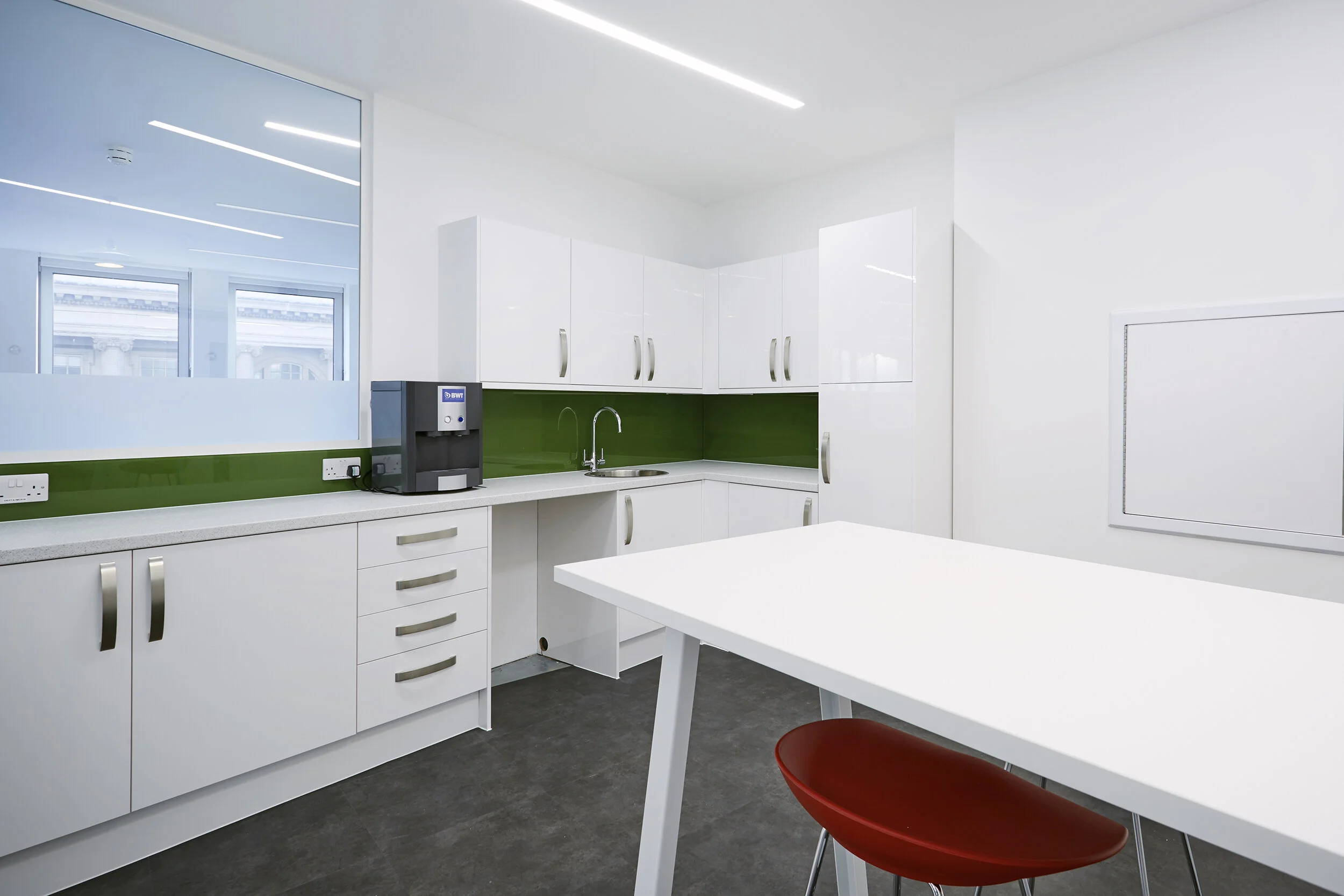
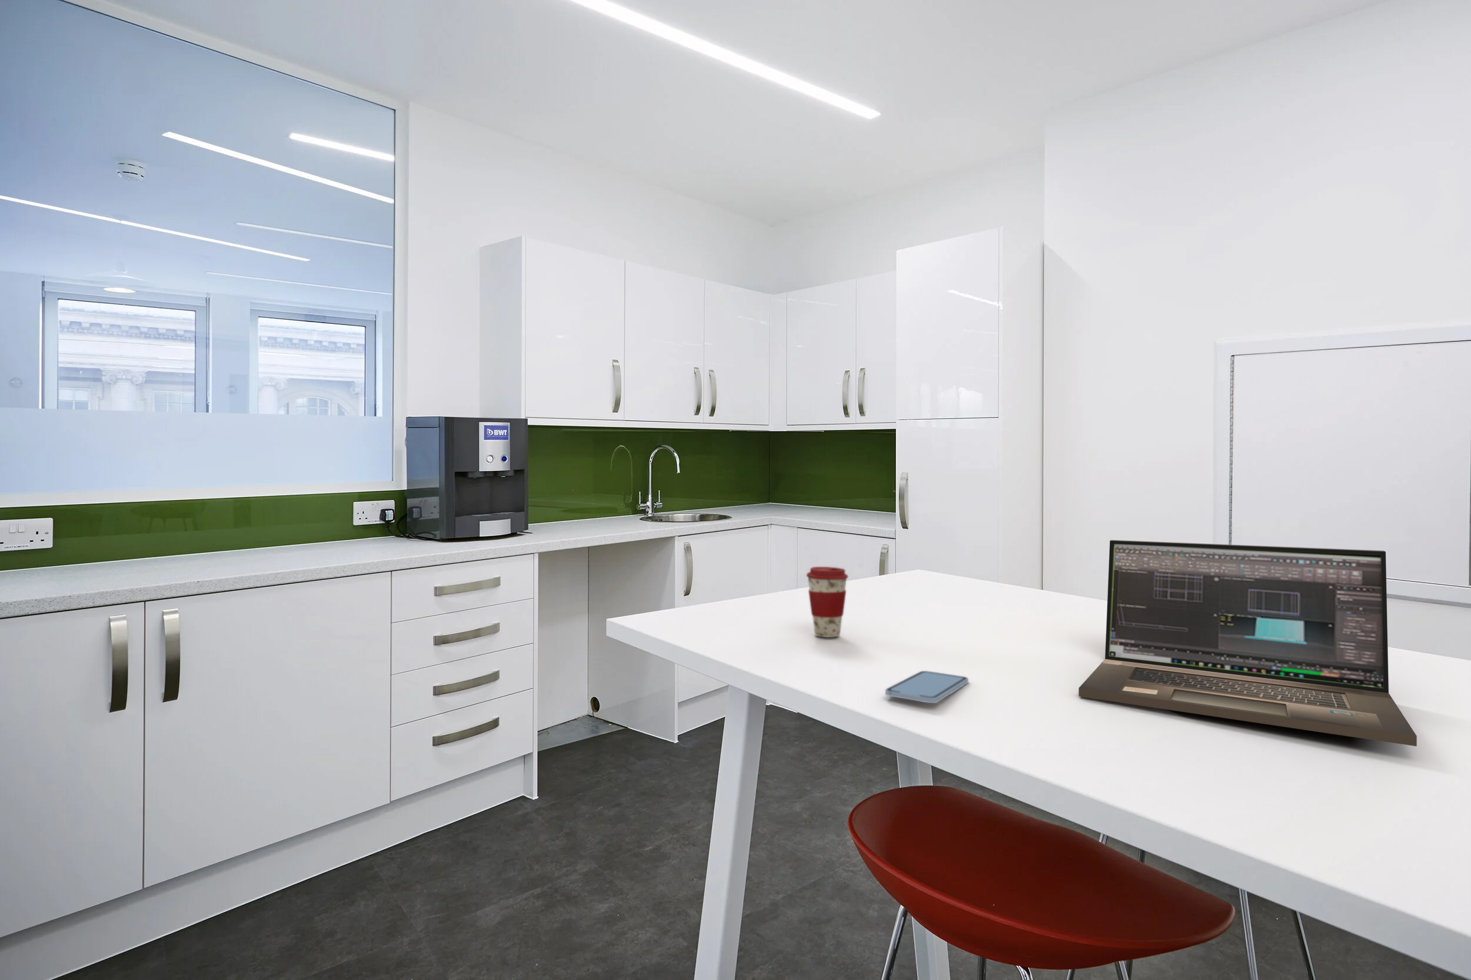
+ smartphone [885,670,969,703]
+ laptop [1078,539,1417,747]
+ coffee cup [806,567,849,638]
